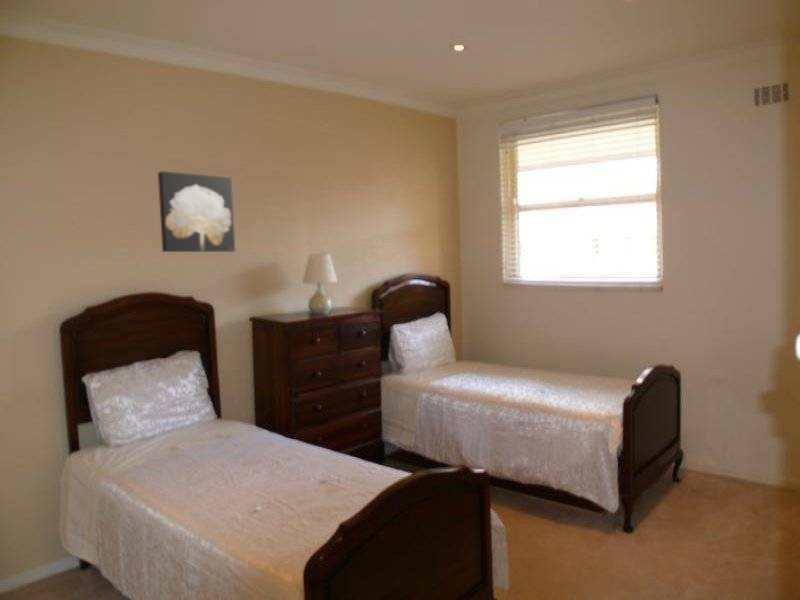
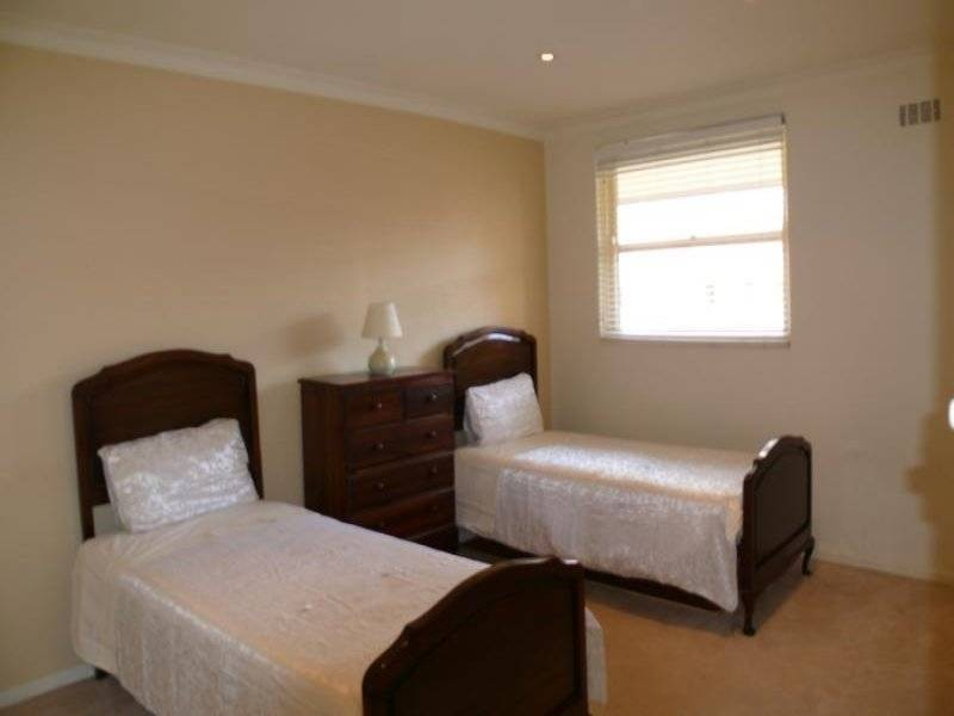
- wall art [157,170,236,253]
